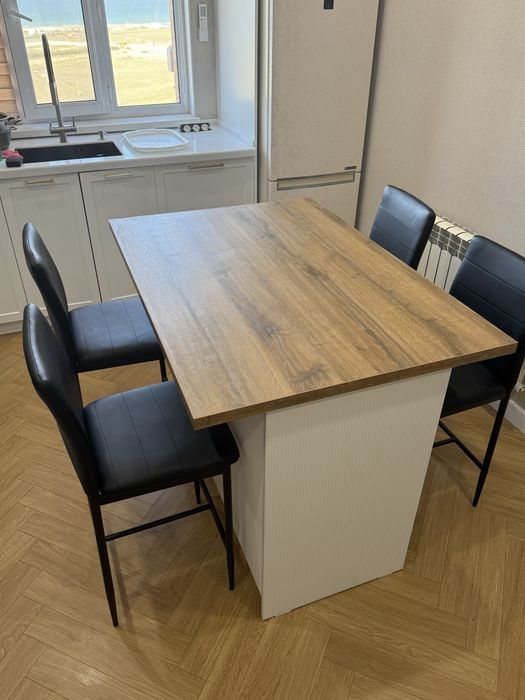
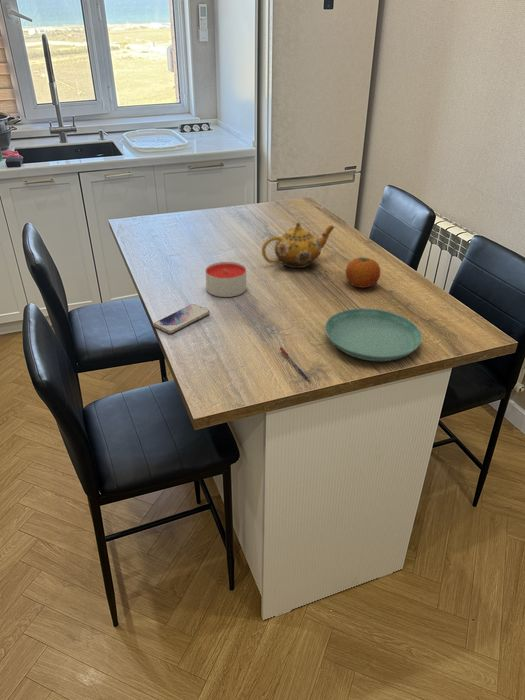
+ fruit [345,256,382,289]
+ teapot [261,222,335,269]
+ saucer [324,307,423,362]
+ candle [204,261,247,298]
+ pen [279,346,311,382]
+ smartphone [152,303,211,335]
